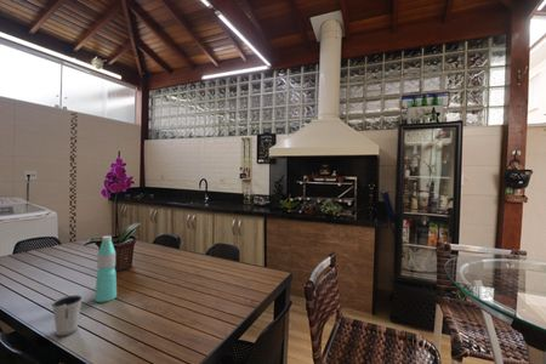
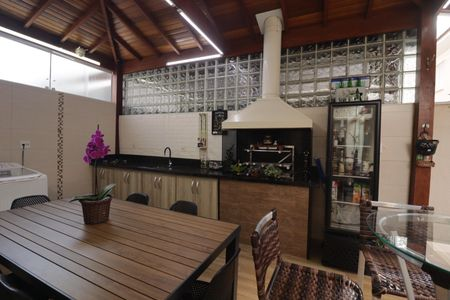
- dixie cup [51,294,84,336]
- water bottle [93,235,118,303]
